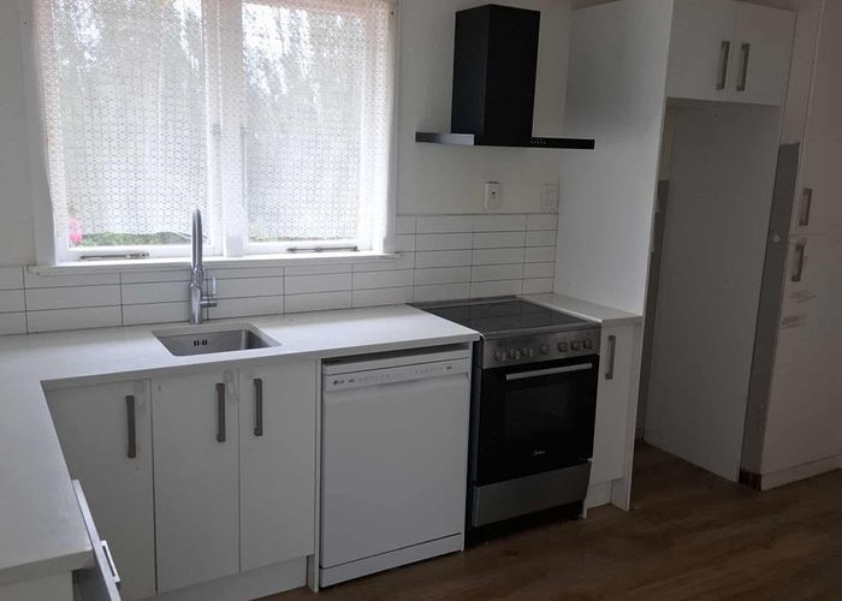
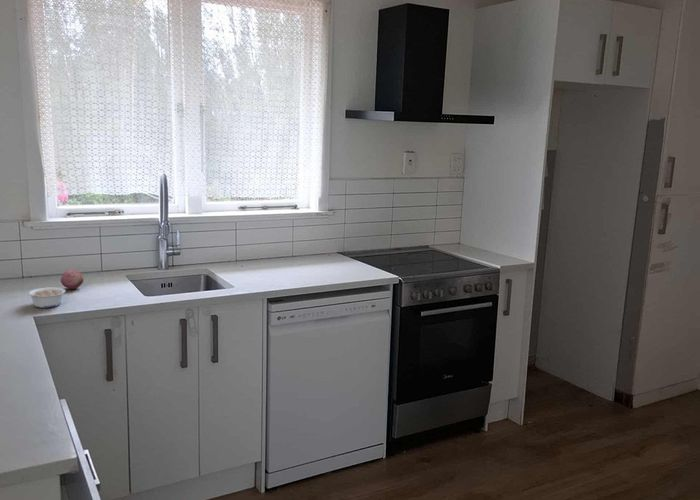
+ legume [27,286,66,309]
+ fruit [60,268,84,290]
